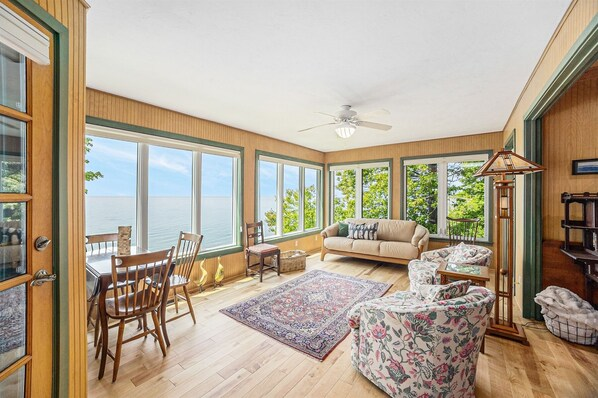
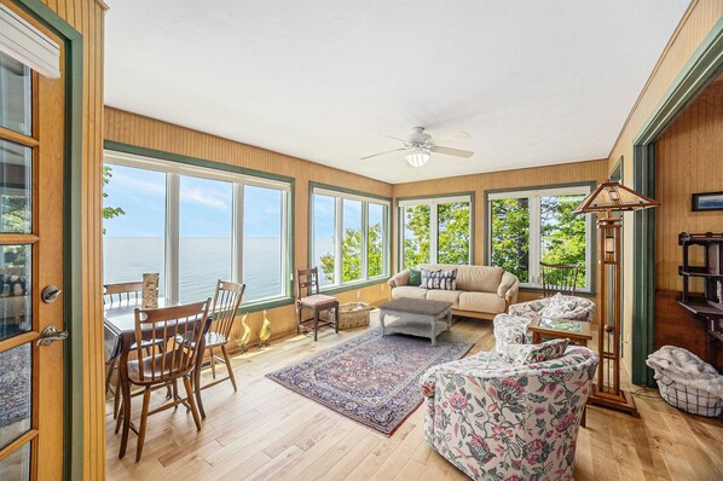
+ coffee table [376,296,455,347]
